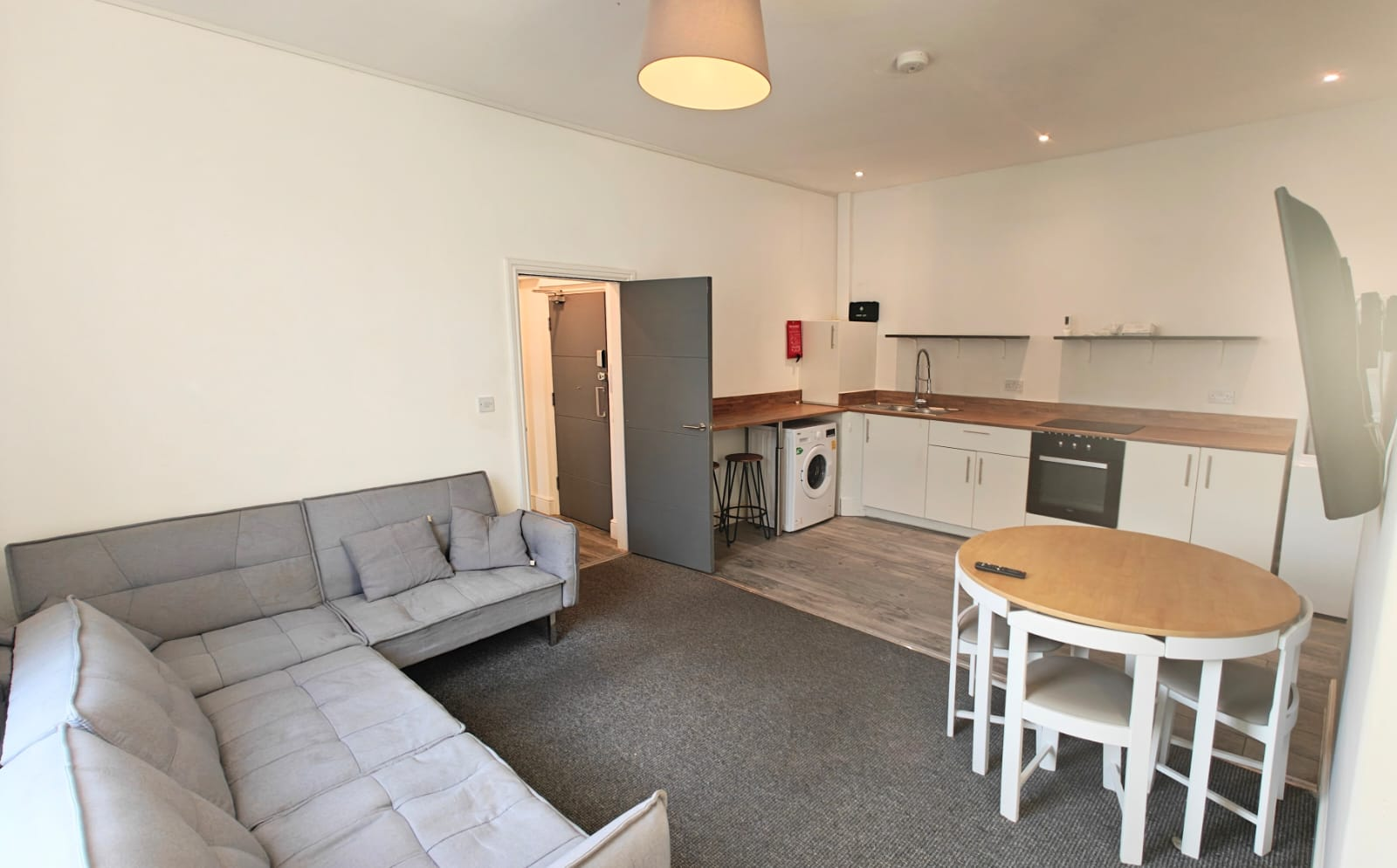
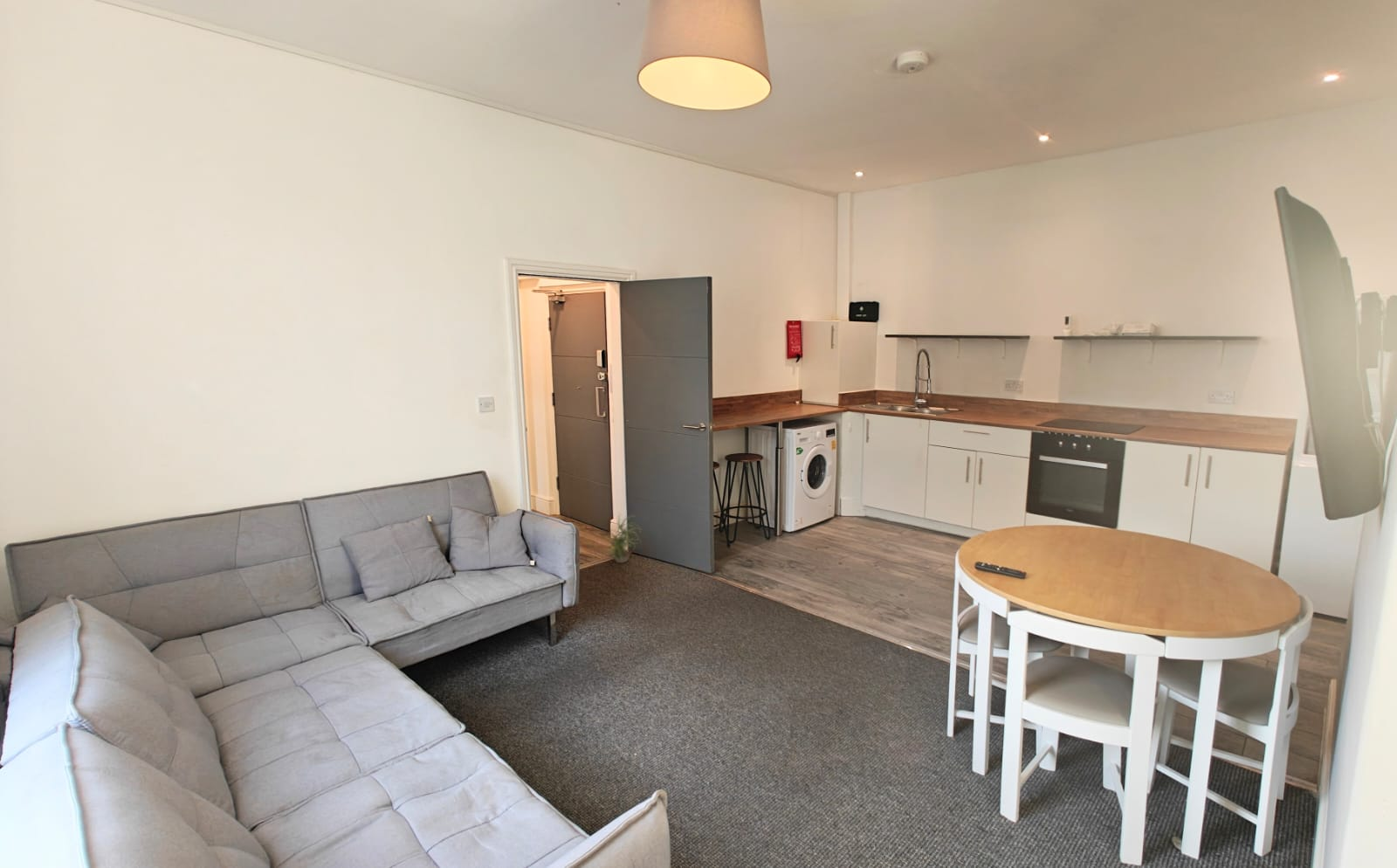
+ potted plant [601,512,643,564]
